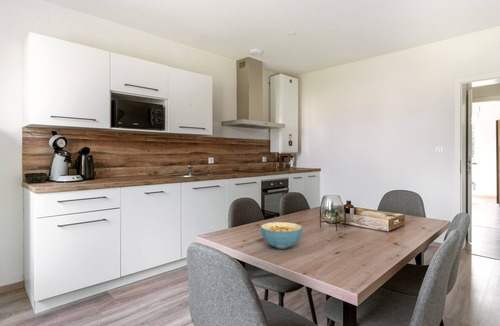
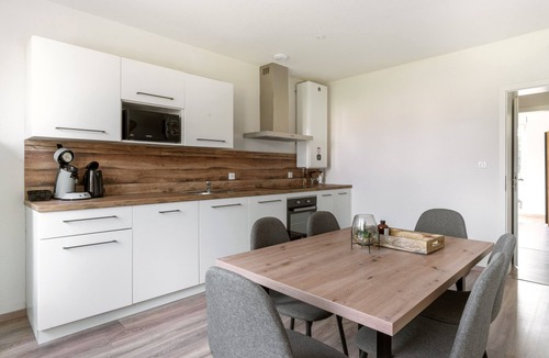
- cereal bowl [260,221,303,250]
